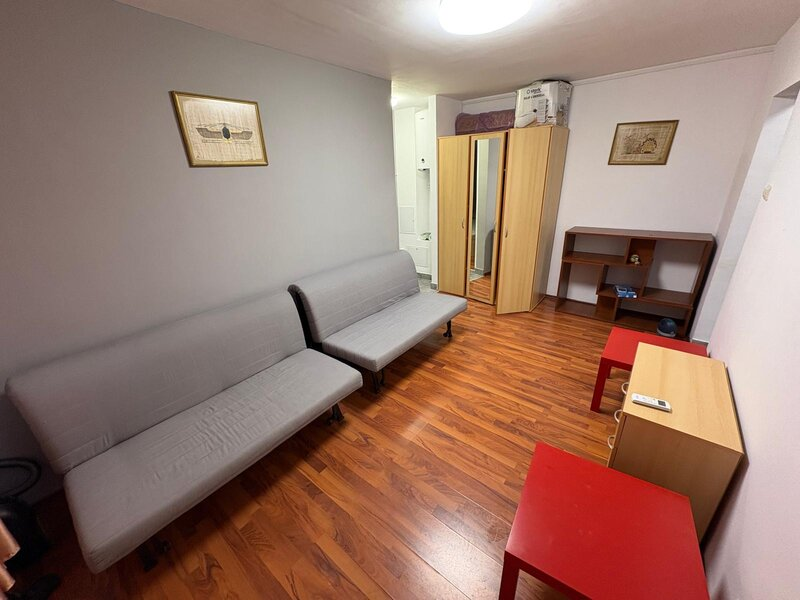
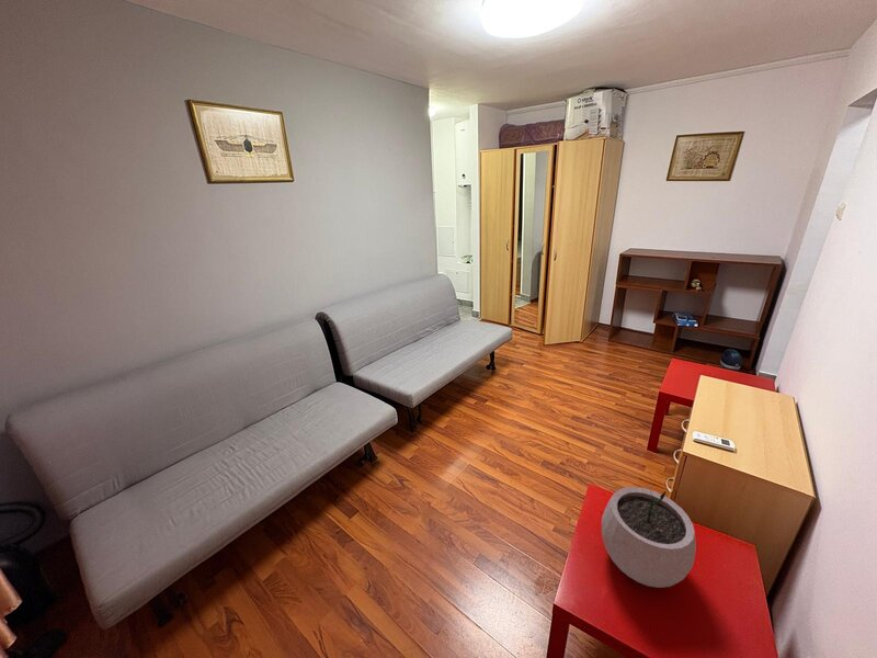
+ plant pot [601,486,697,589]
